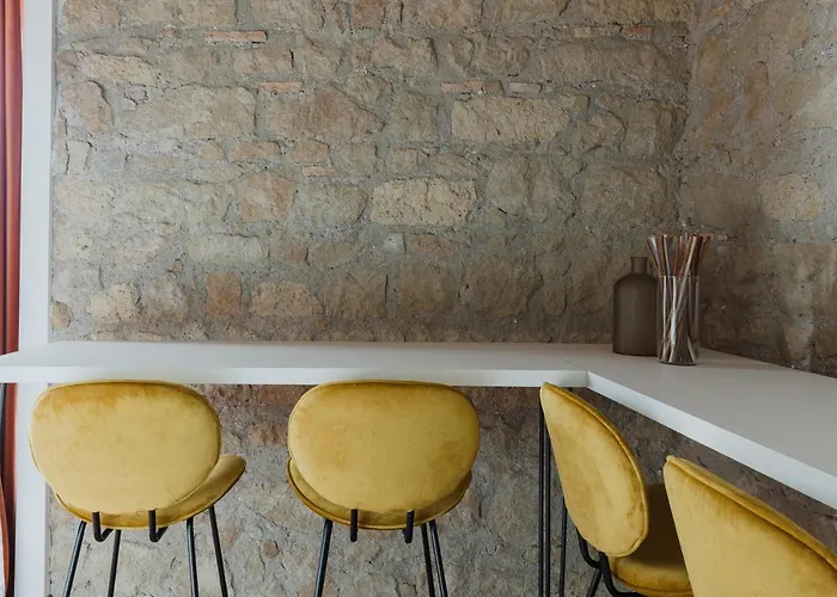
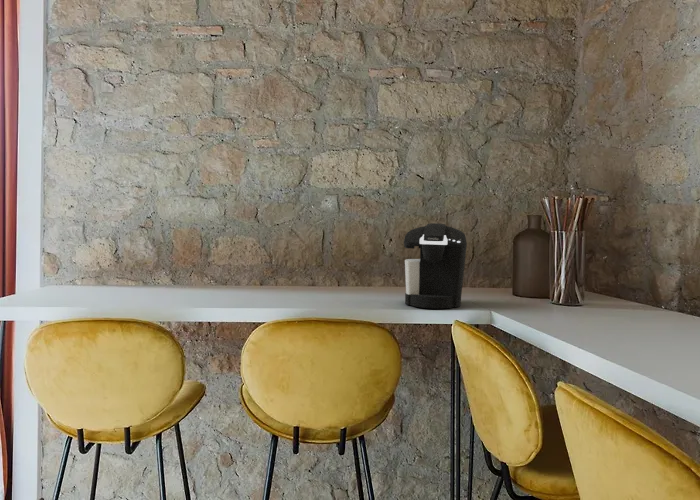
+ coffee maker [403,222,468,309]
